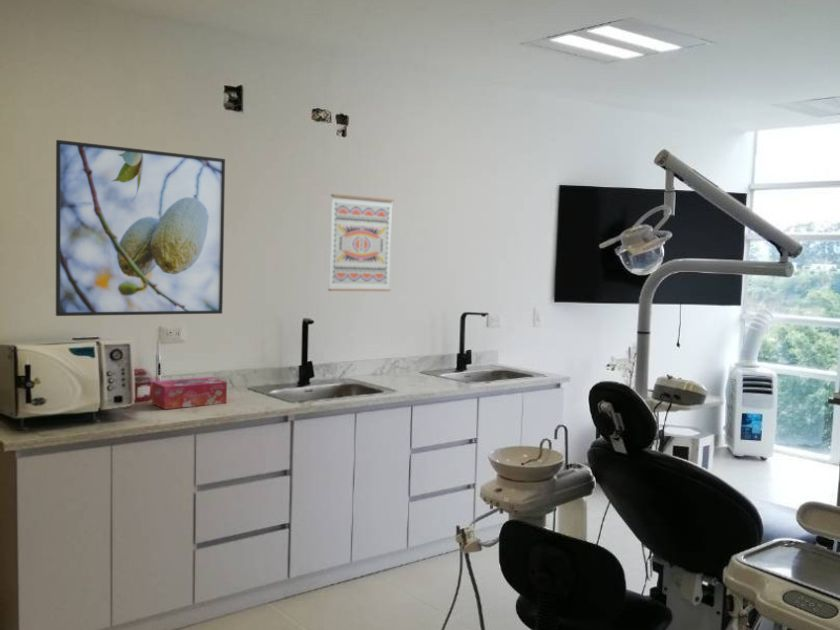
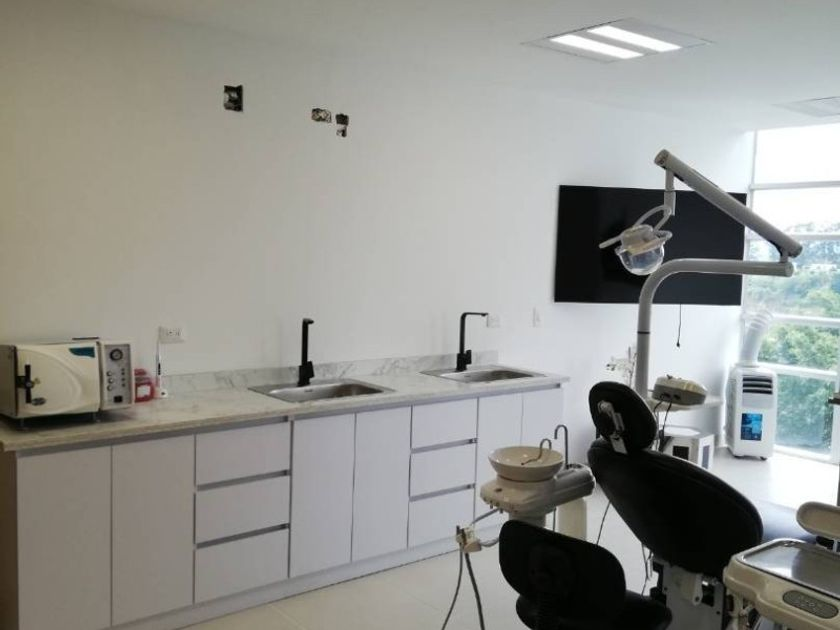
- tissue box [151,376,228,410]
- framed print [55,139,226,317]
- wall art [327,193,394,292]
